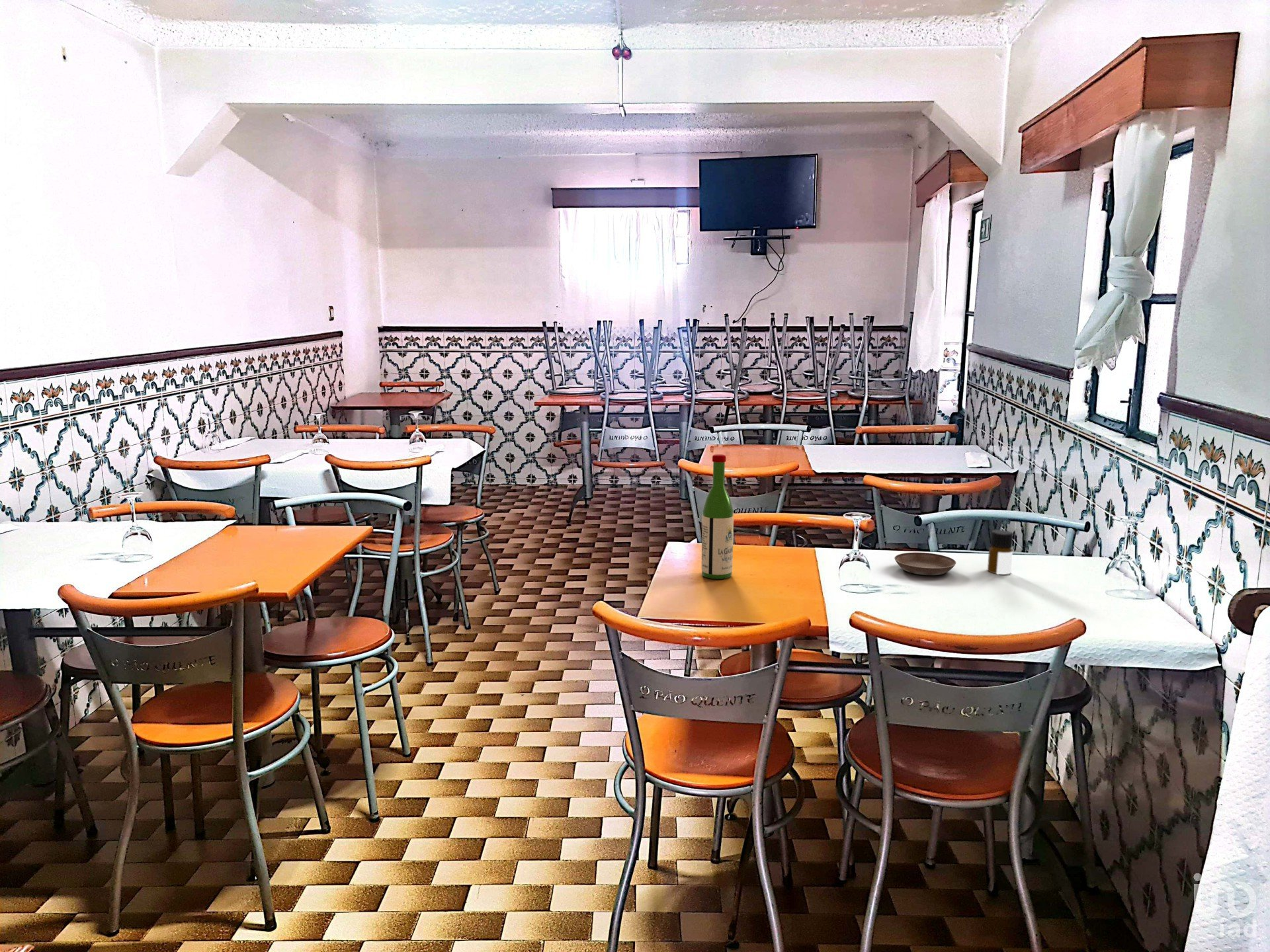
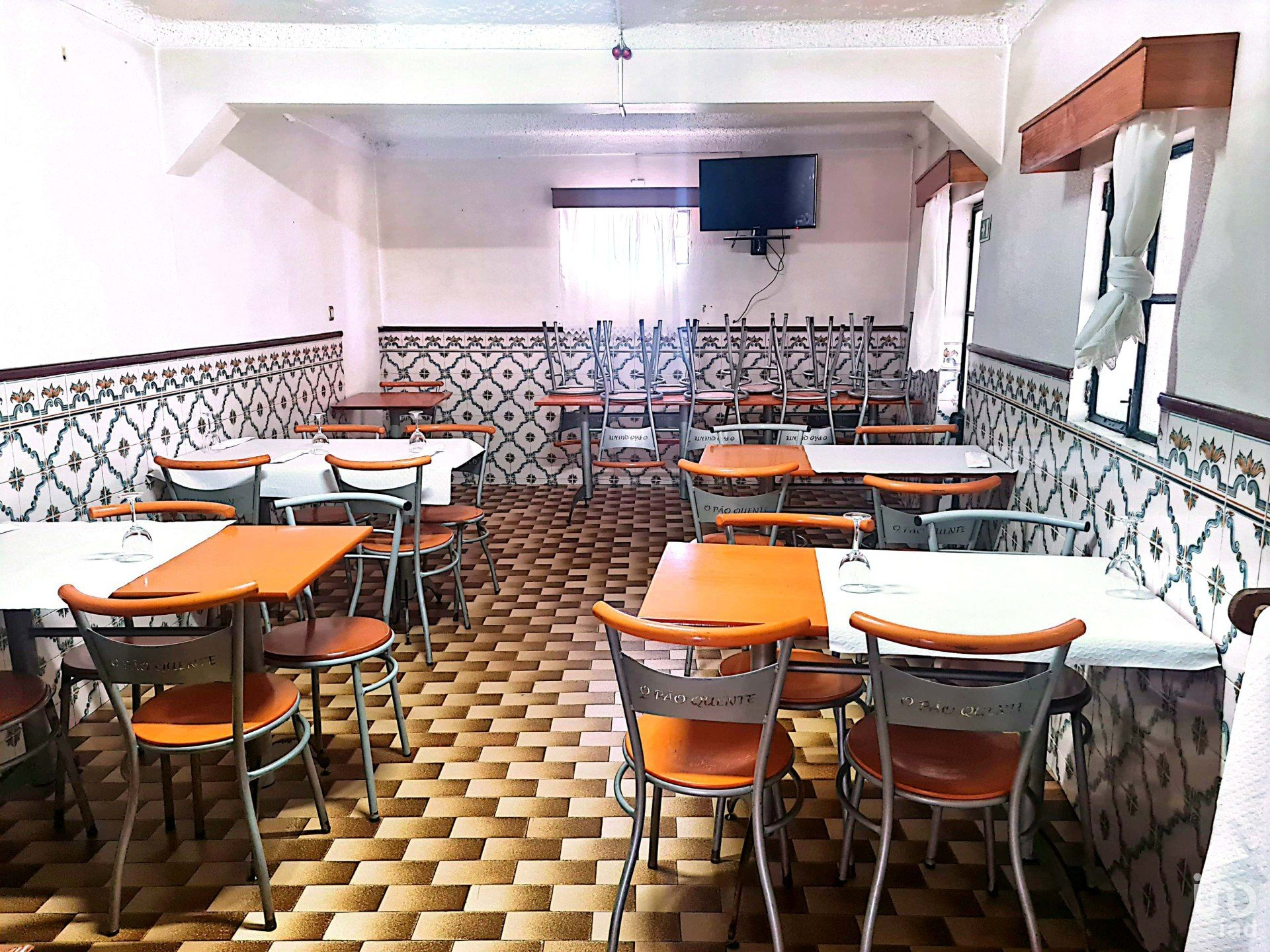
- saucer [894,552,956,576]
- bottle [987,530,1014,575]
- wine bottle [700,454,734,580]
